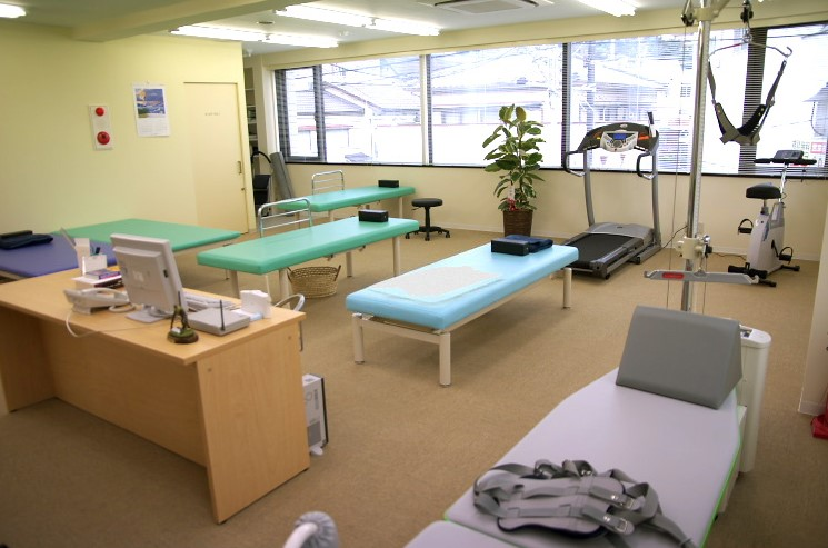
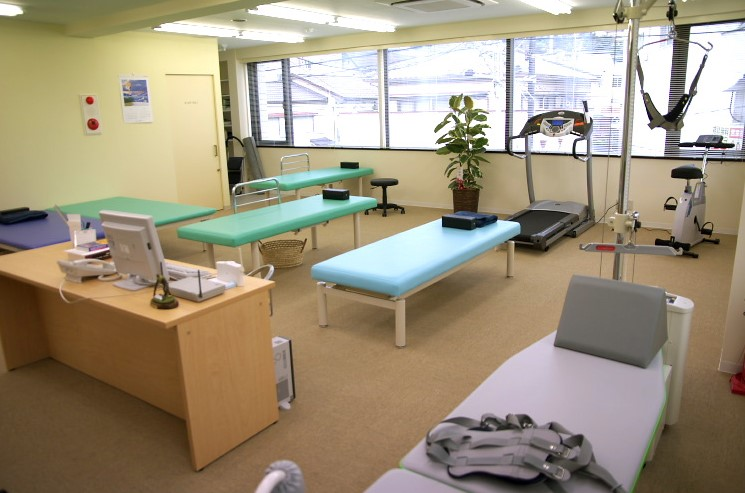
- towel [367,265,505,298]
